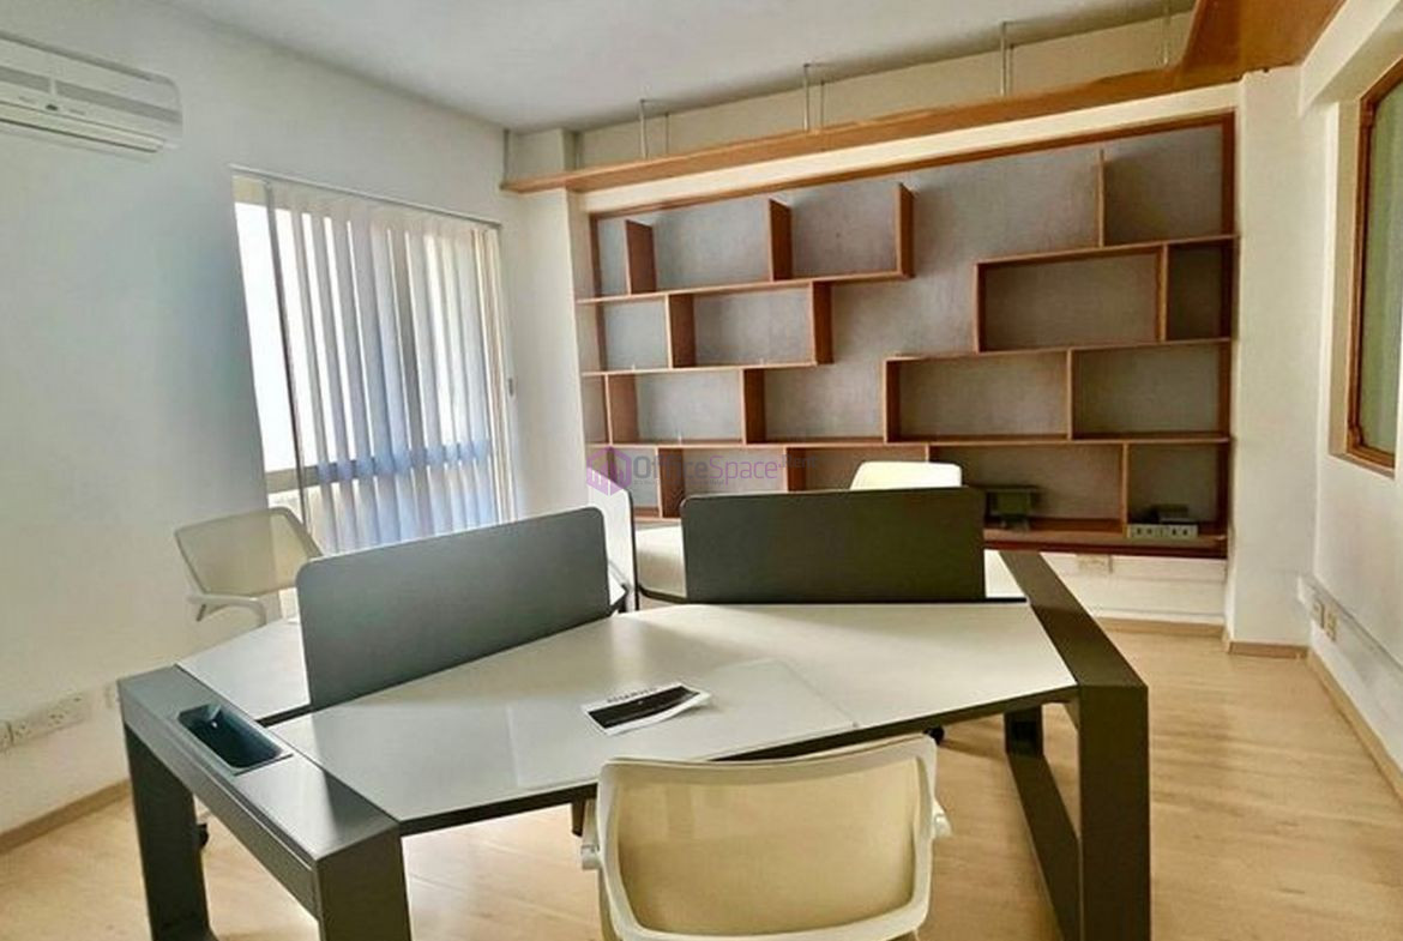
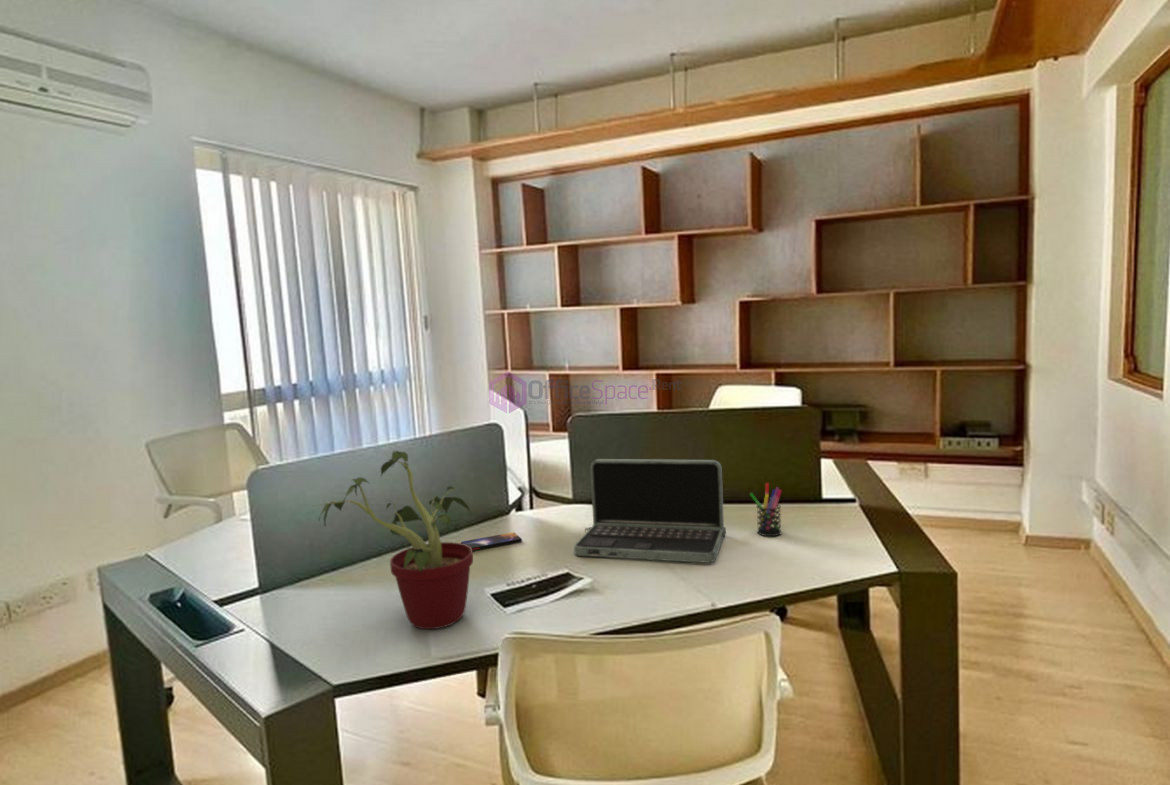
+ laptop [573,458,727,564]
+ potted plant [310,449,474,630]
+ smartphone [460,531,523,551]
+ pen holder [749,482,783,537]
